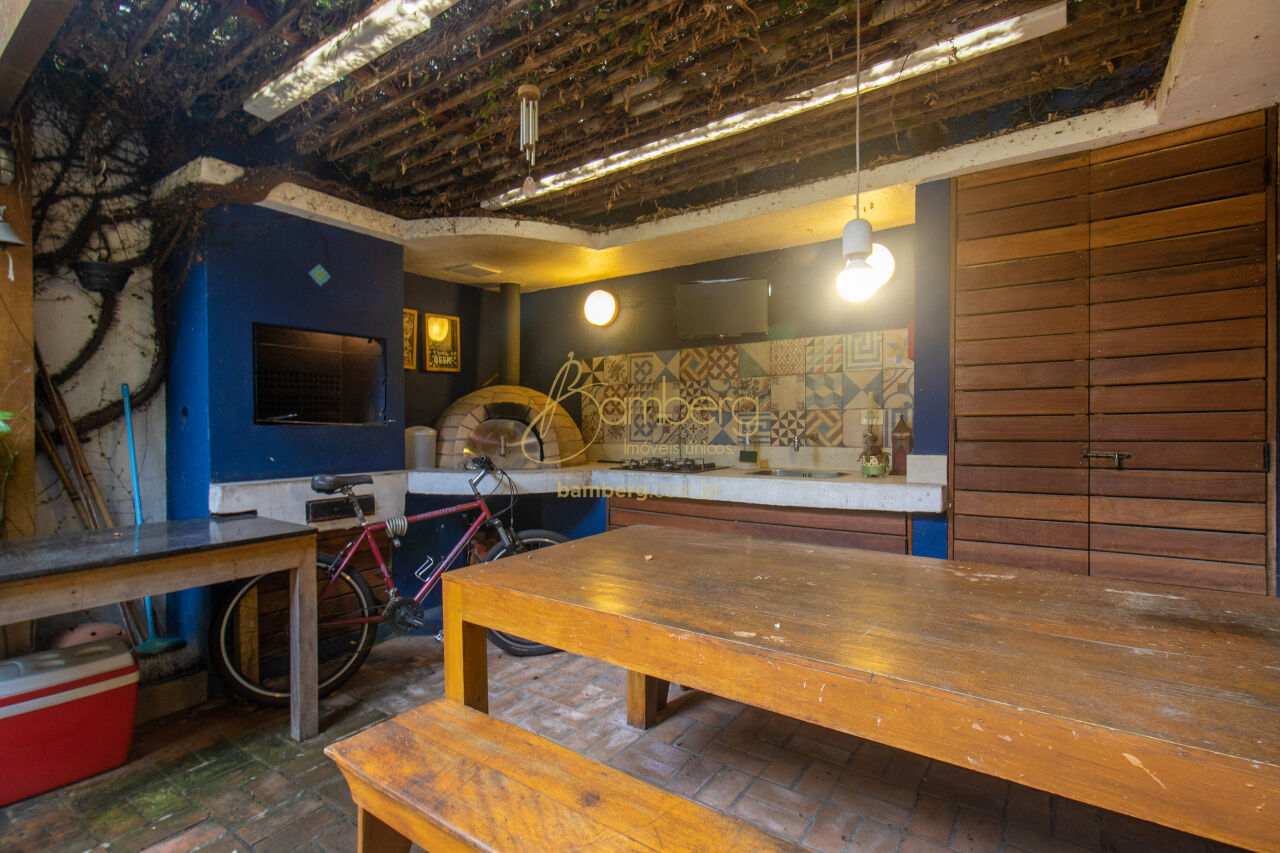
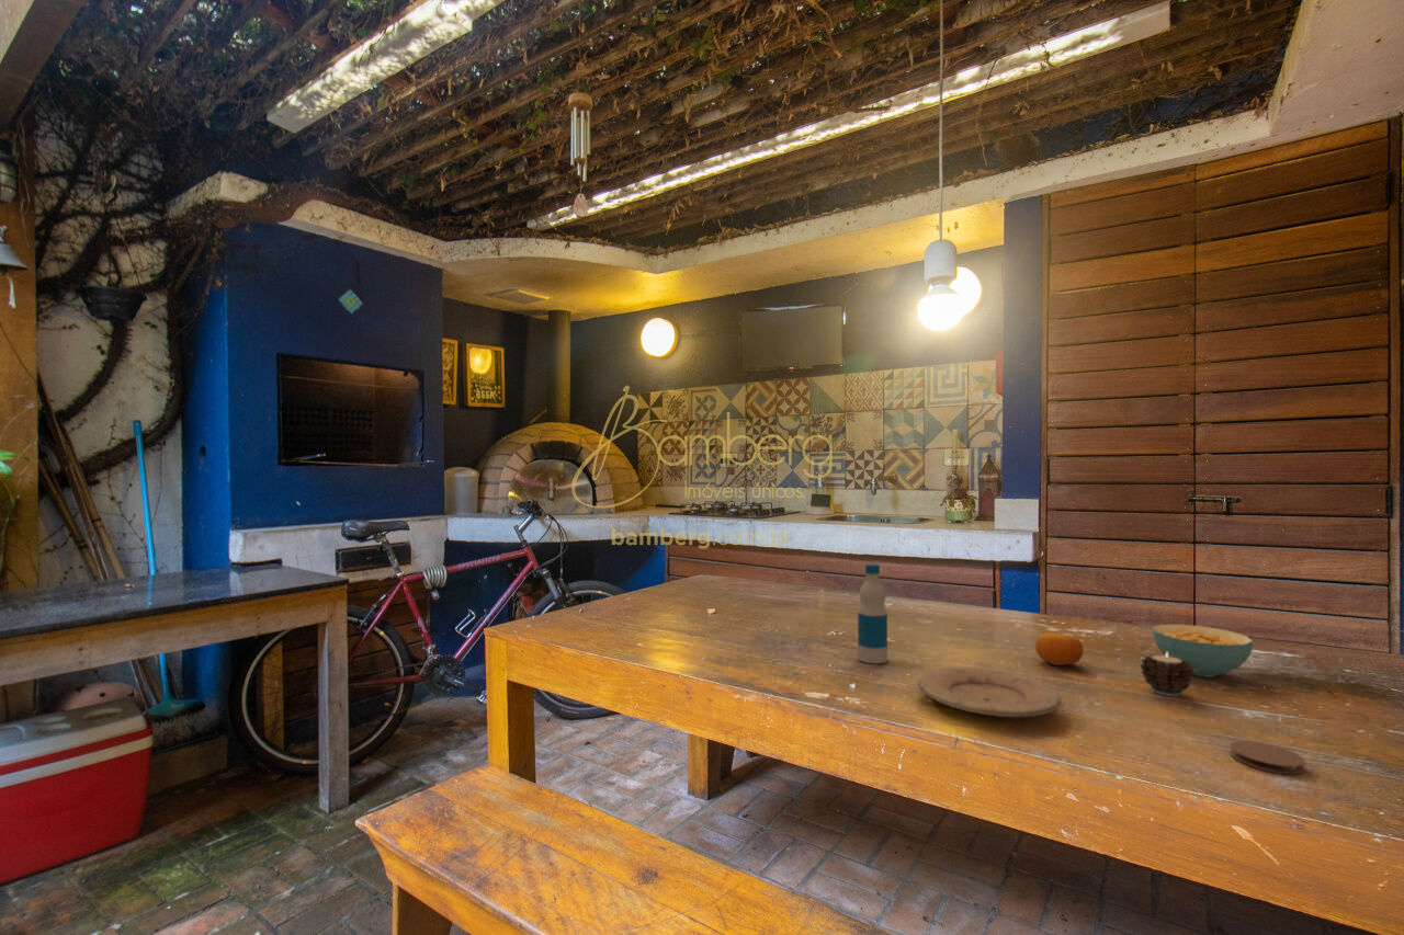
+ coaster [1228,740,1306,775]
+ fruit [1034,631,1085,666]
+ cereal bowl [1151,624,1255,679]
+ bottle [857,562,888,664]
+ plate [917,665,1062,718]
+ candle [1140,653,1193,697]
